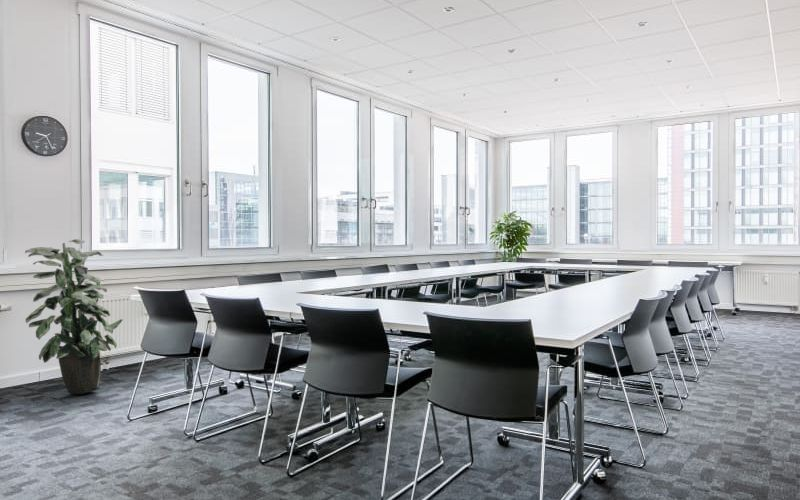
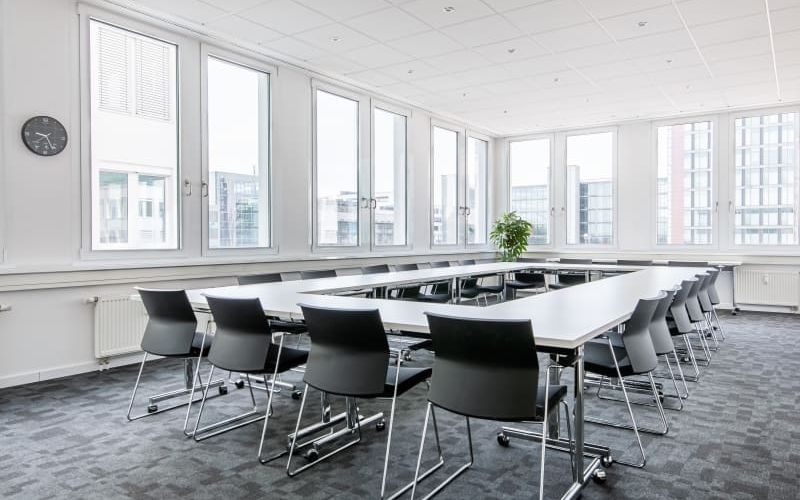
- indoor plant [24,238,124,396]
